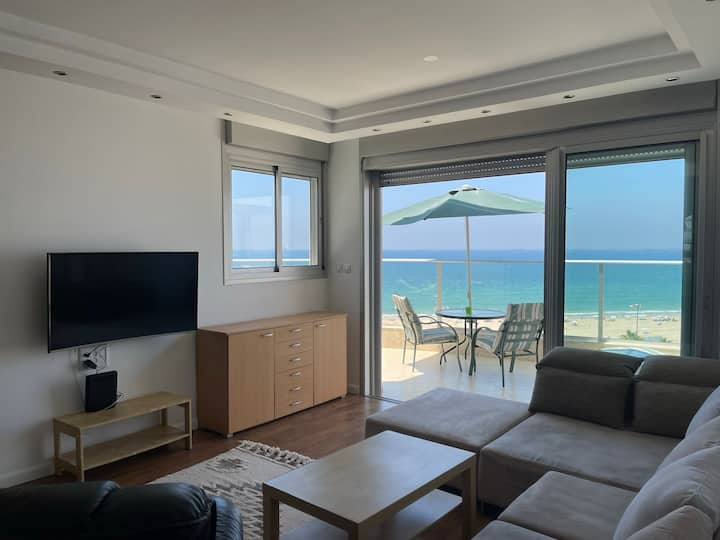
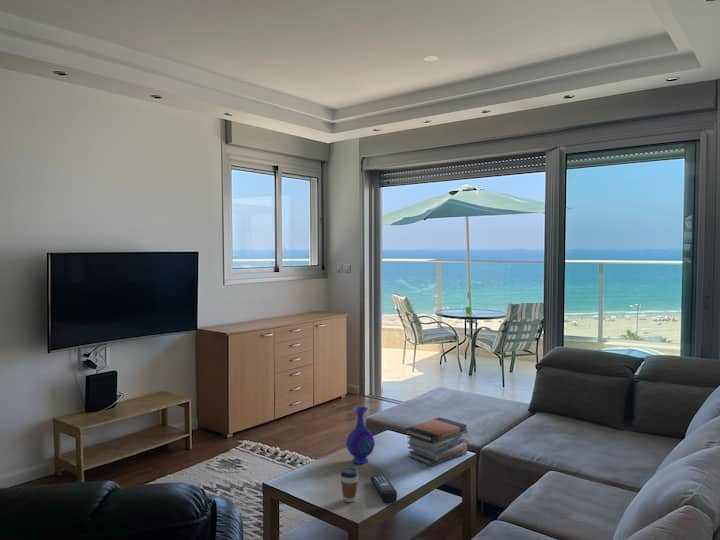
+ vase [345,406,376,465]
+ coffee cup [339,466,360,503]
+ book stack [404,416,469,467]
+ remote control [370,474,398,504]
